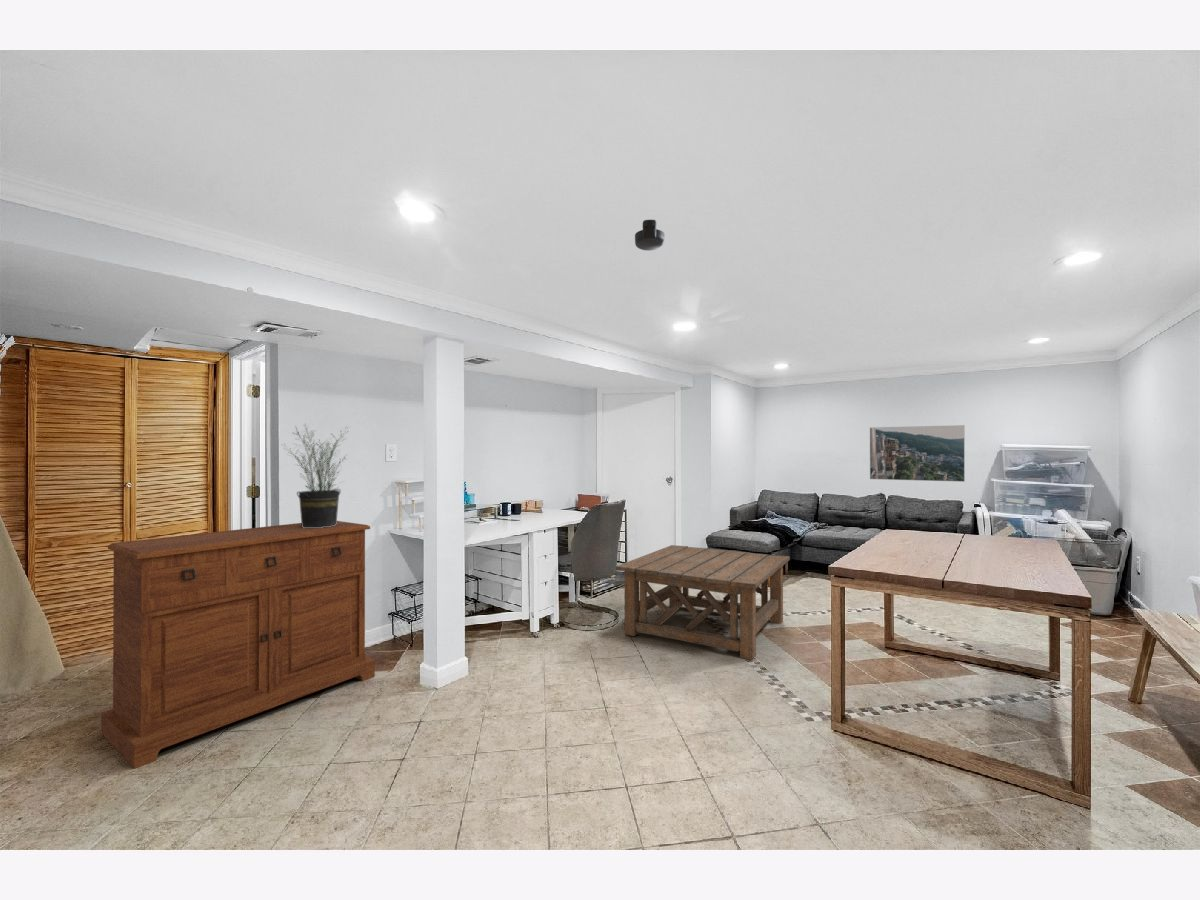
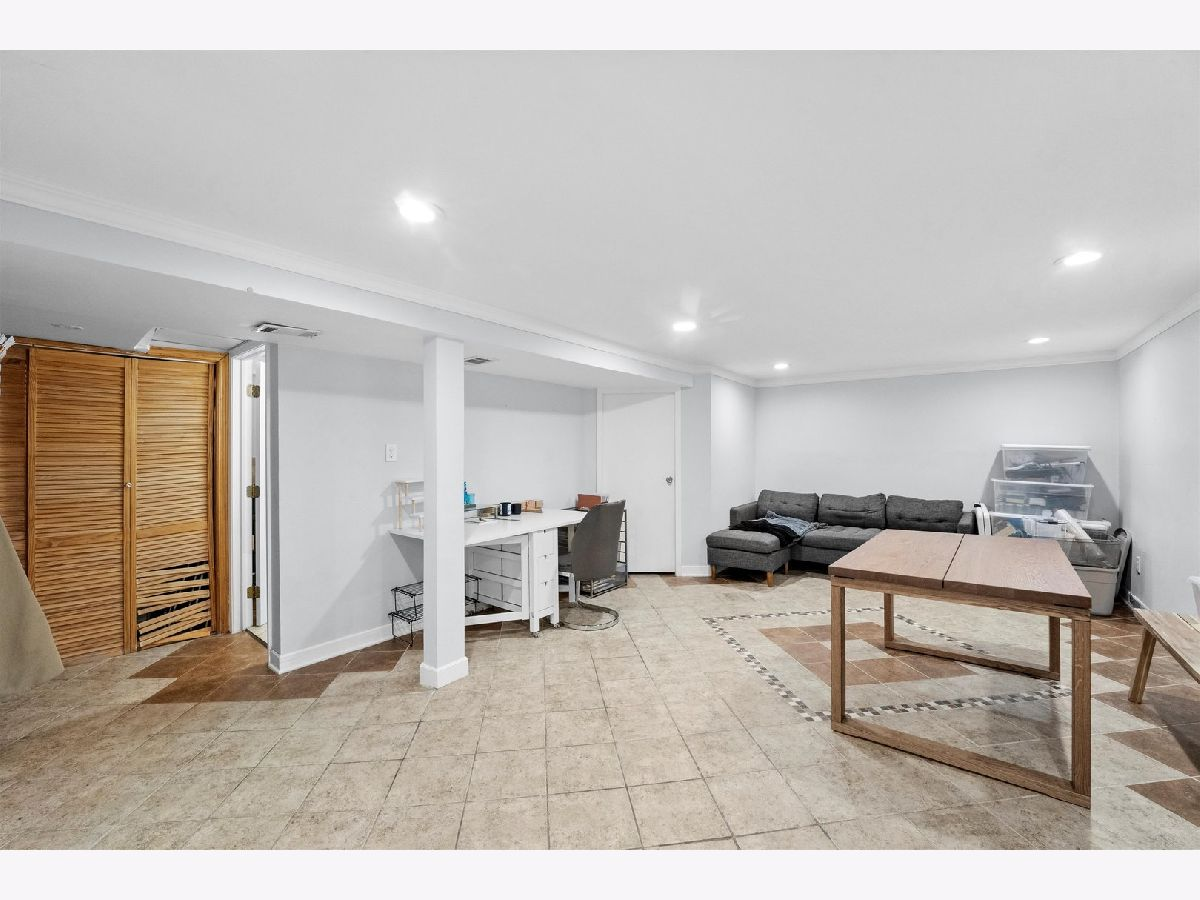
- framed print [869,424,966,483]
- coffee table [615,544,791,661]
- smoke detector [634,219,665,251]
- sideboard [100,520,376,769]
- potted plant [282,422,352,528]
